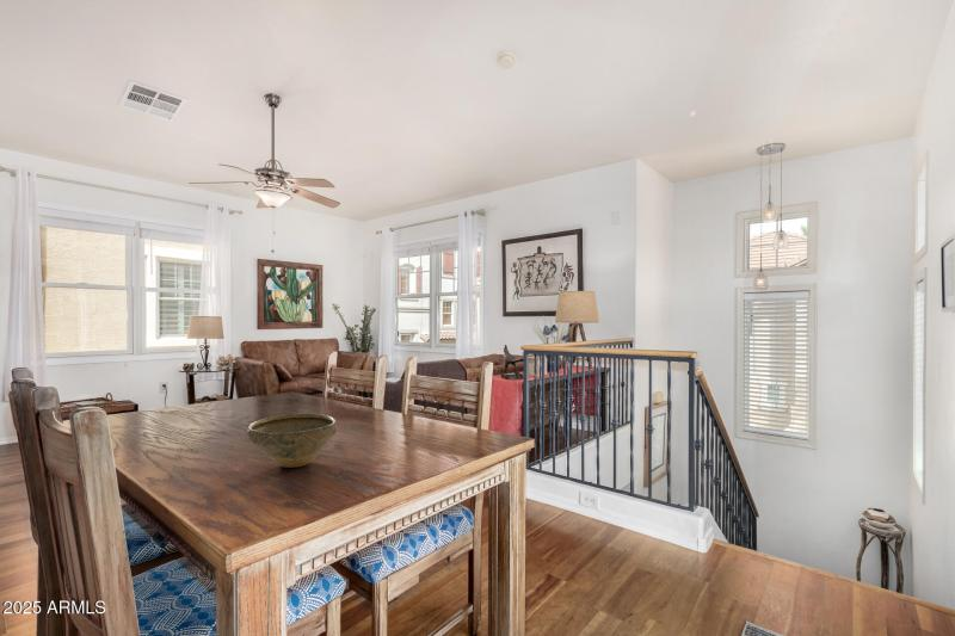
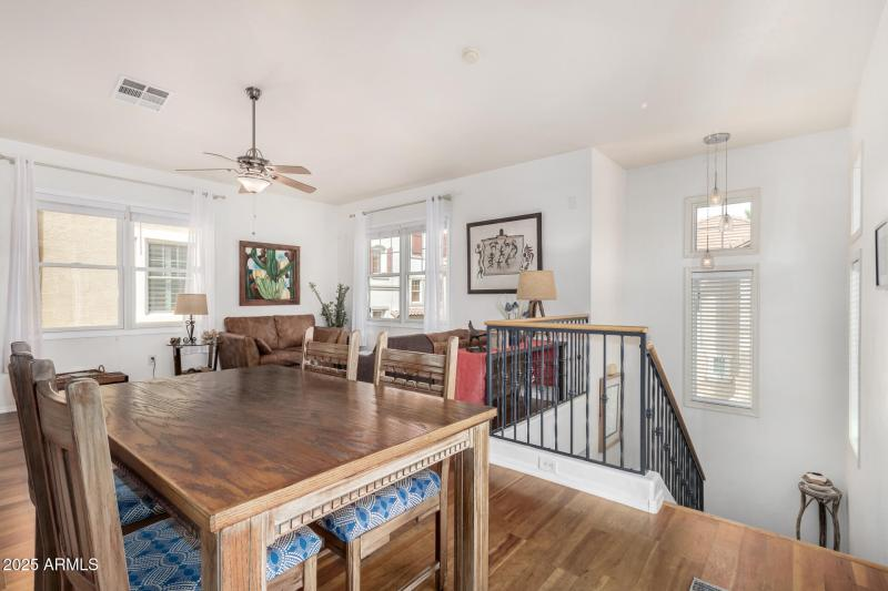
- bowl [245,413,339,469]
